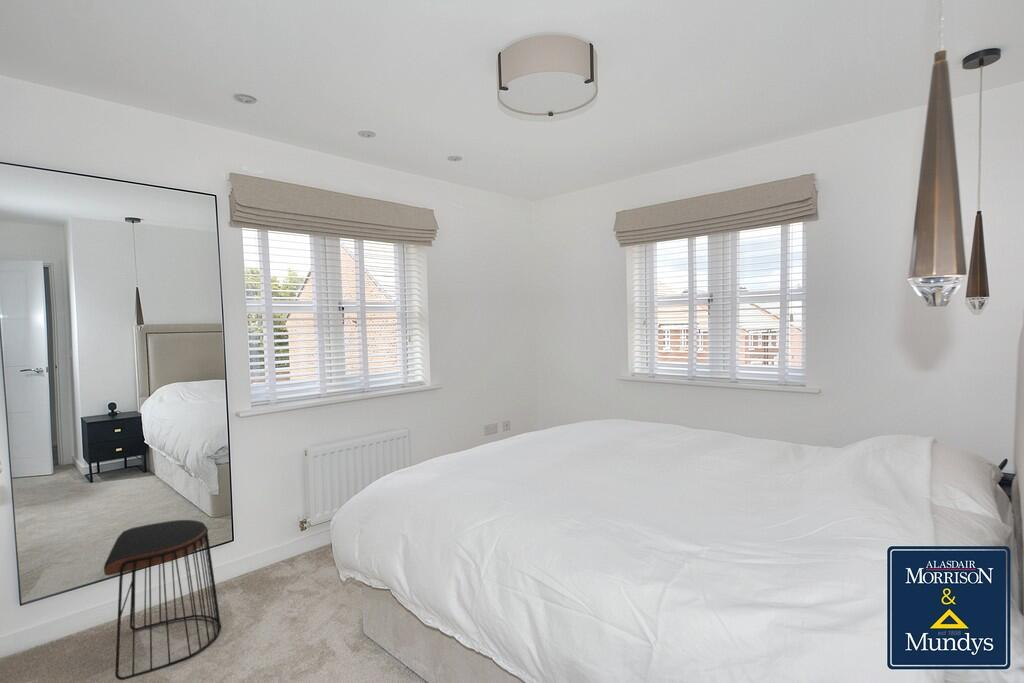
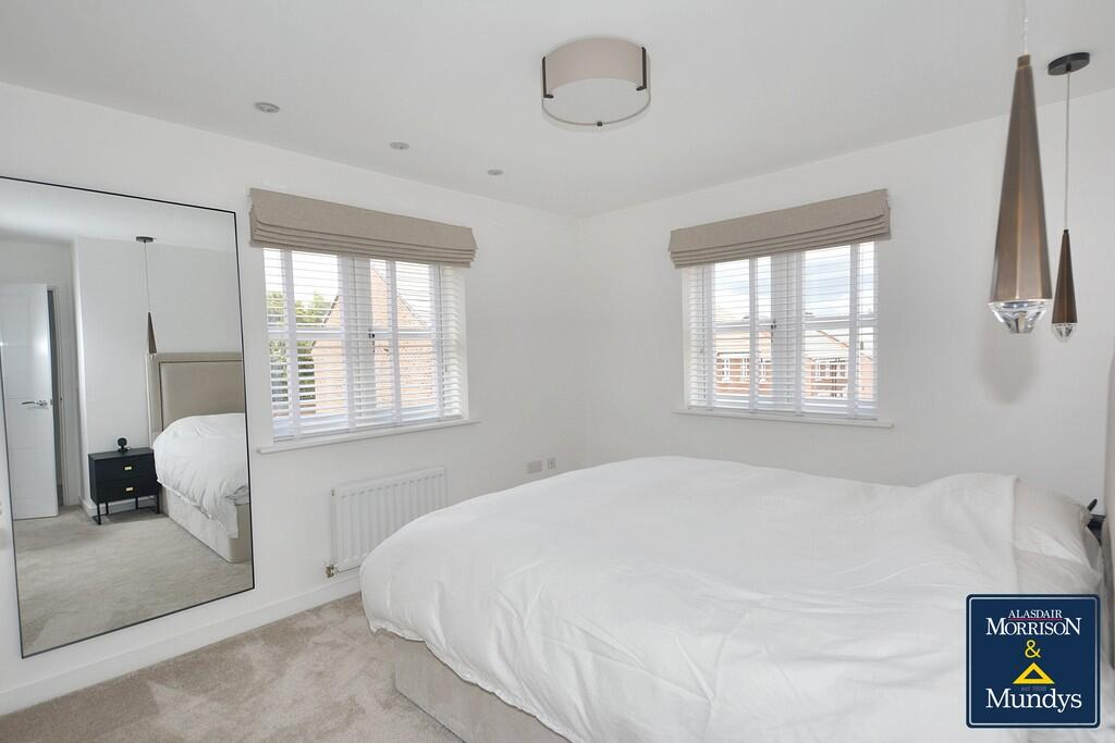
- stool [103,519,222,681]
